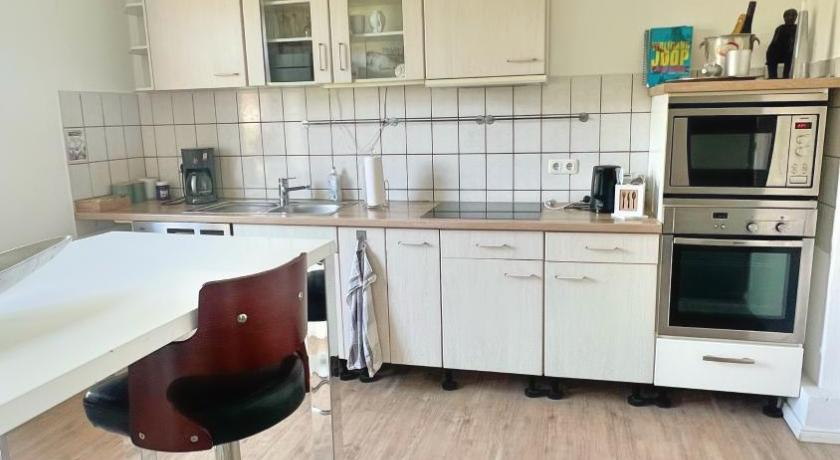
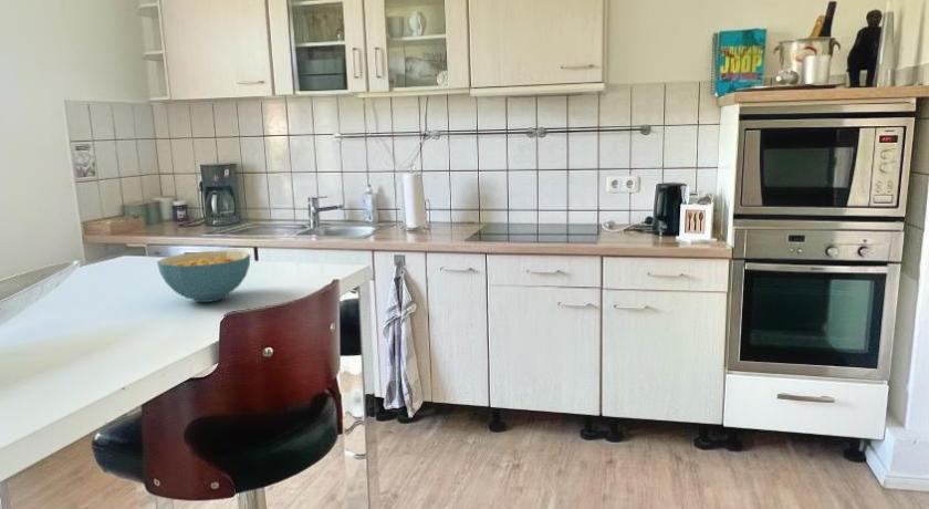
+ cereal bowl [156,250,251,303]
